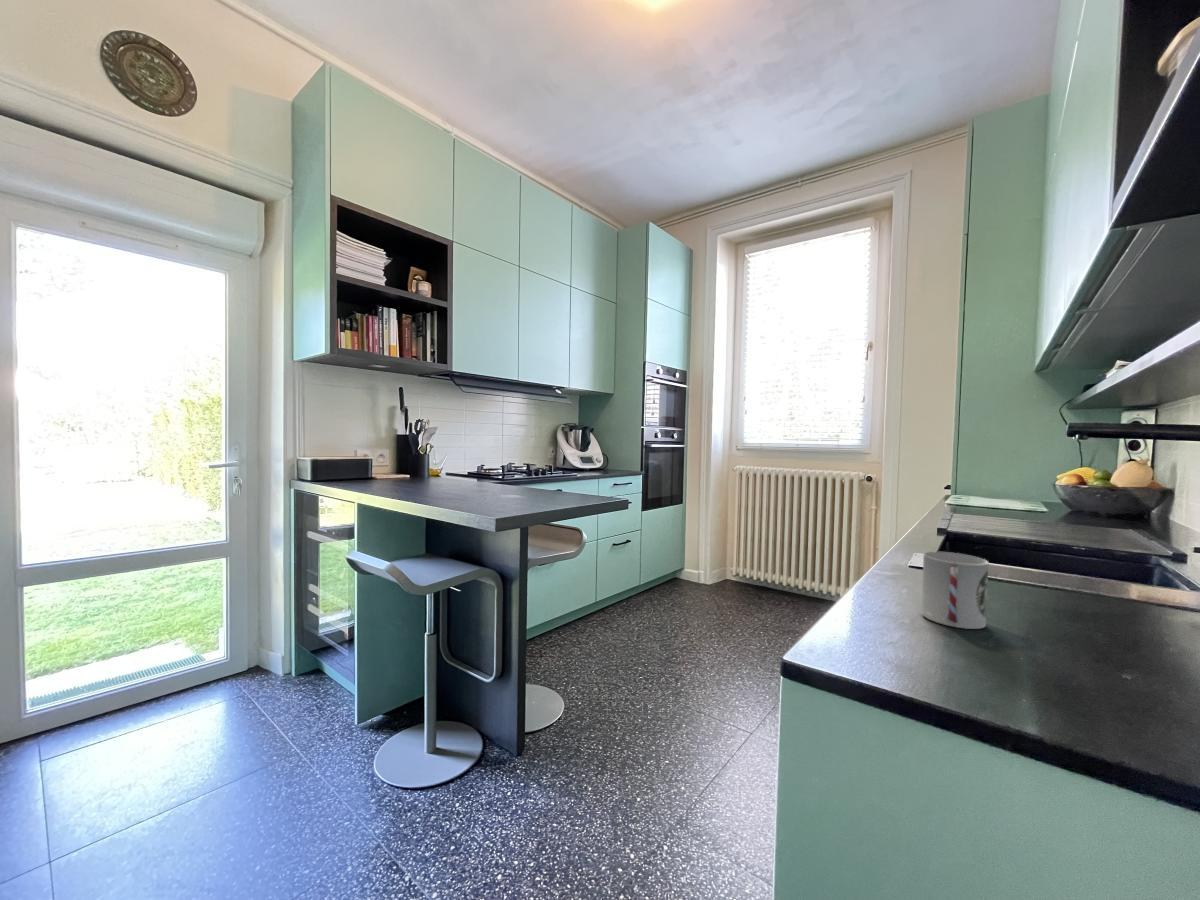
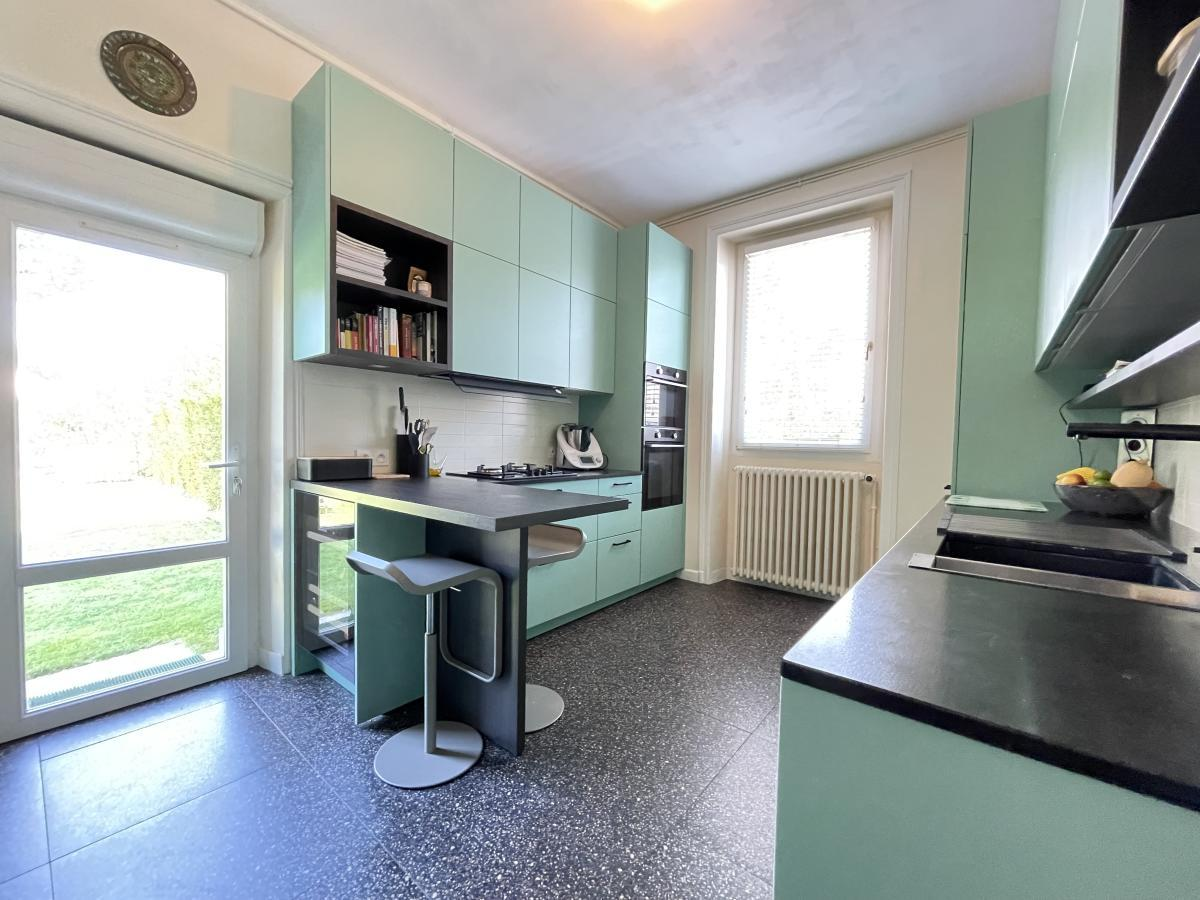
- cup [920,551,989,630]
